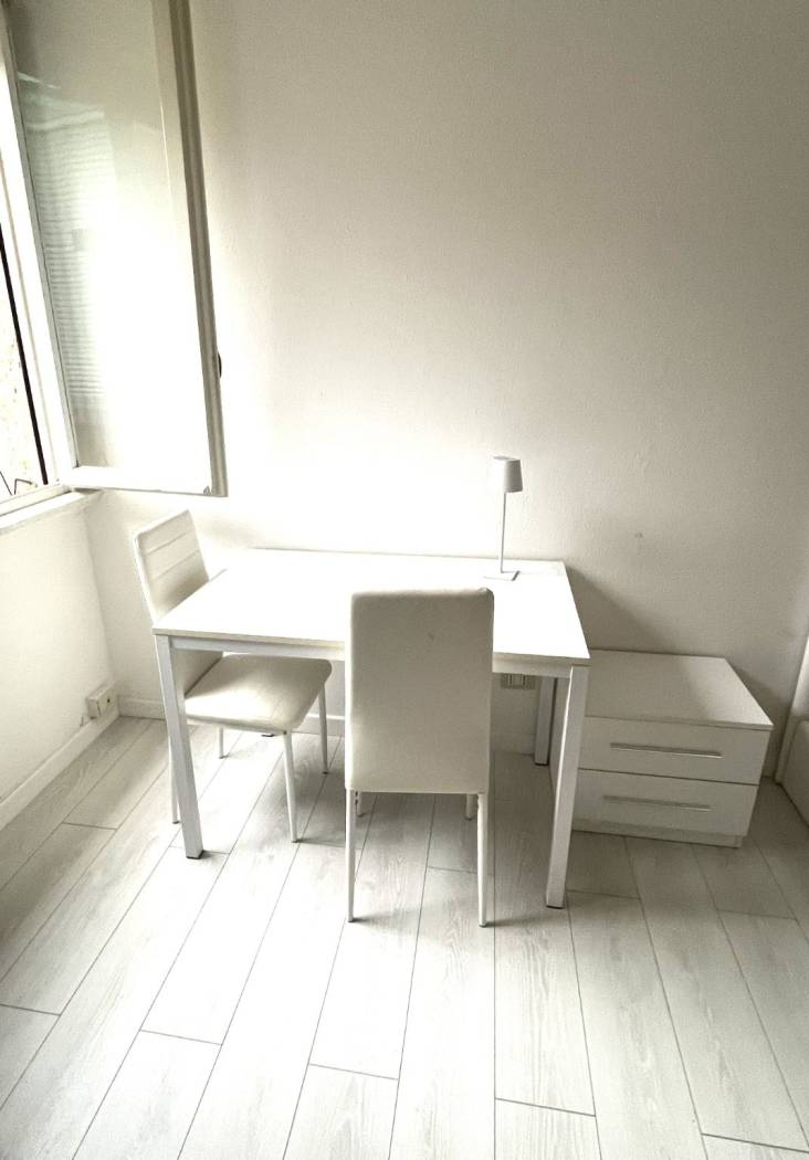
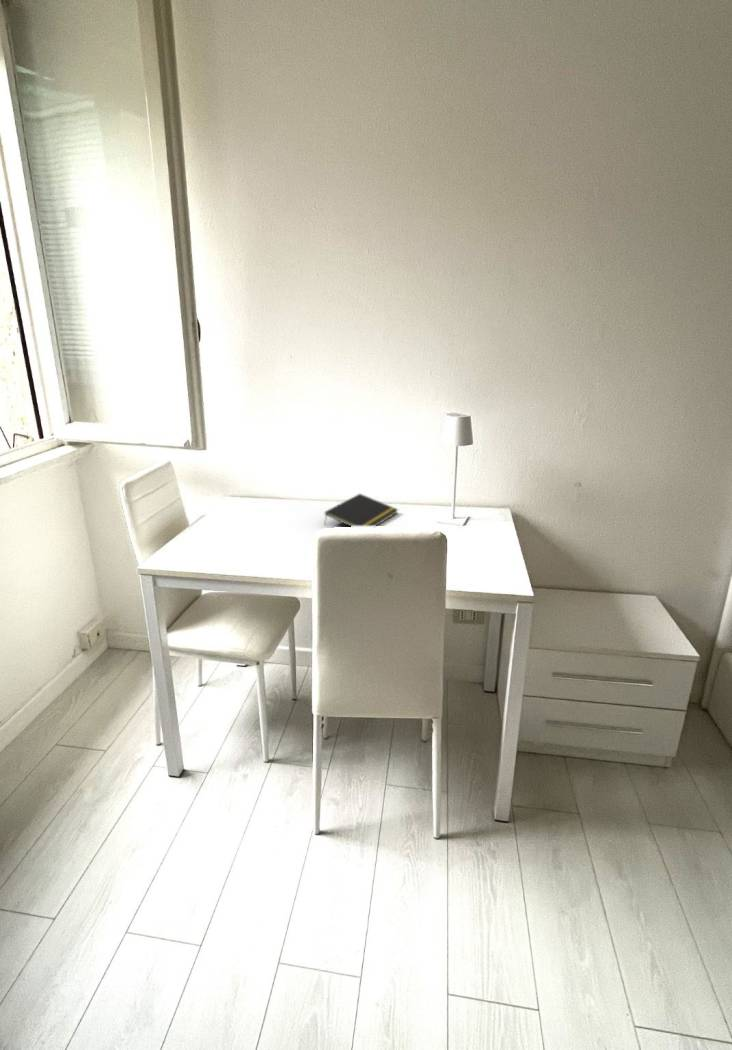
+ notepad [323,493,399,527]
